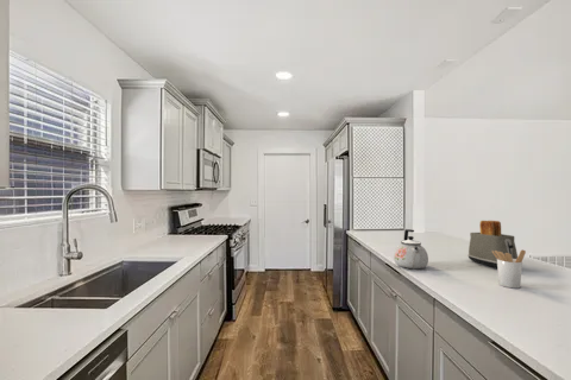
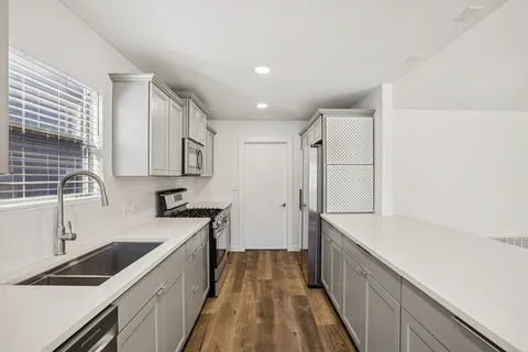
- utensil holder [492,248,527,289]
- toaster [466,220,519,268]
- kettle [393,228,429,270]
